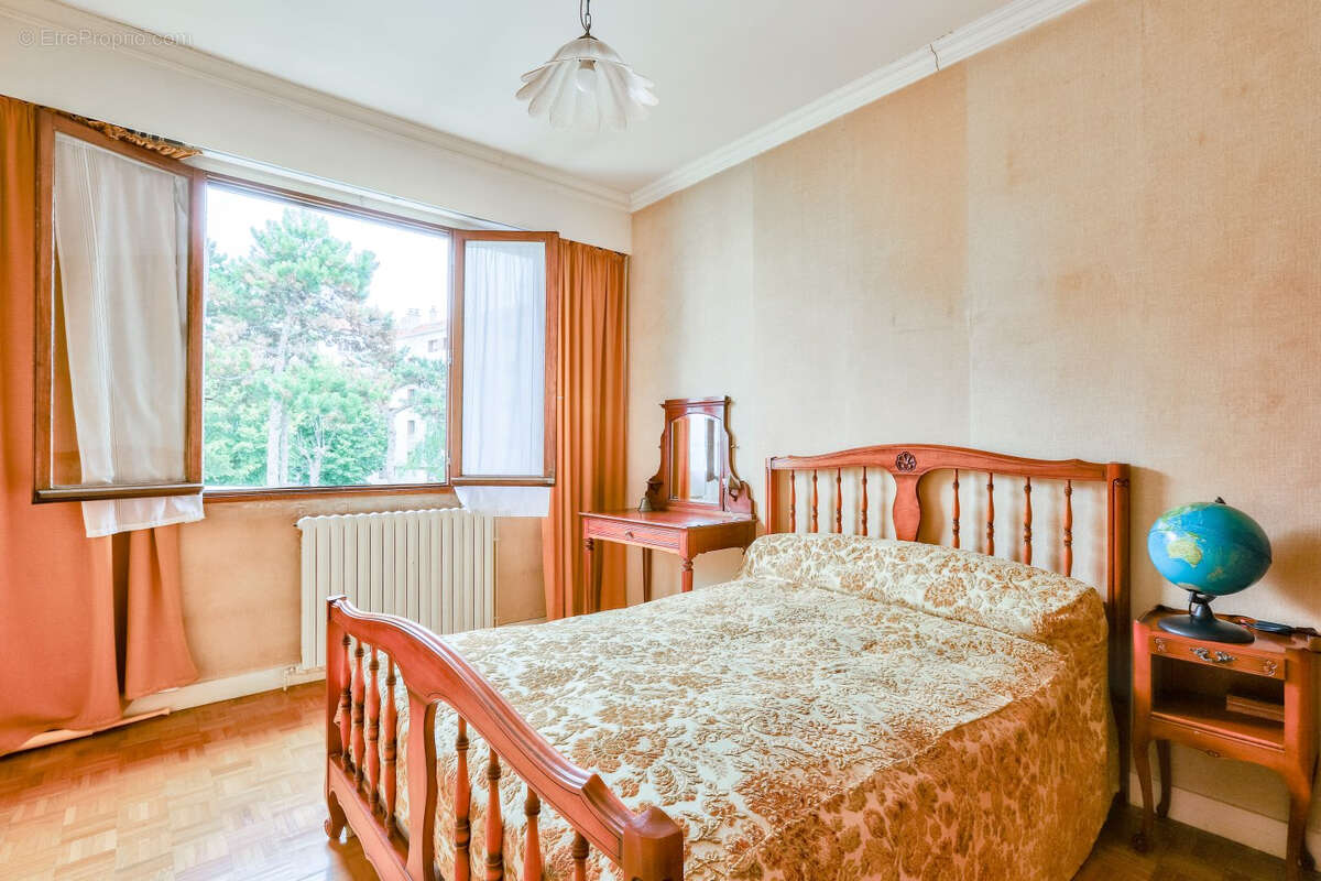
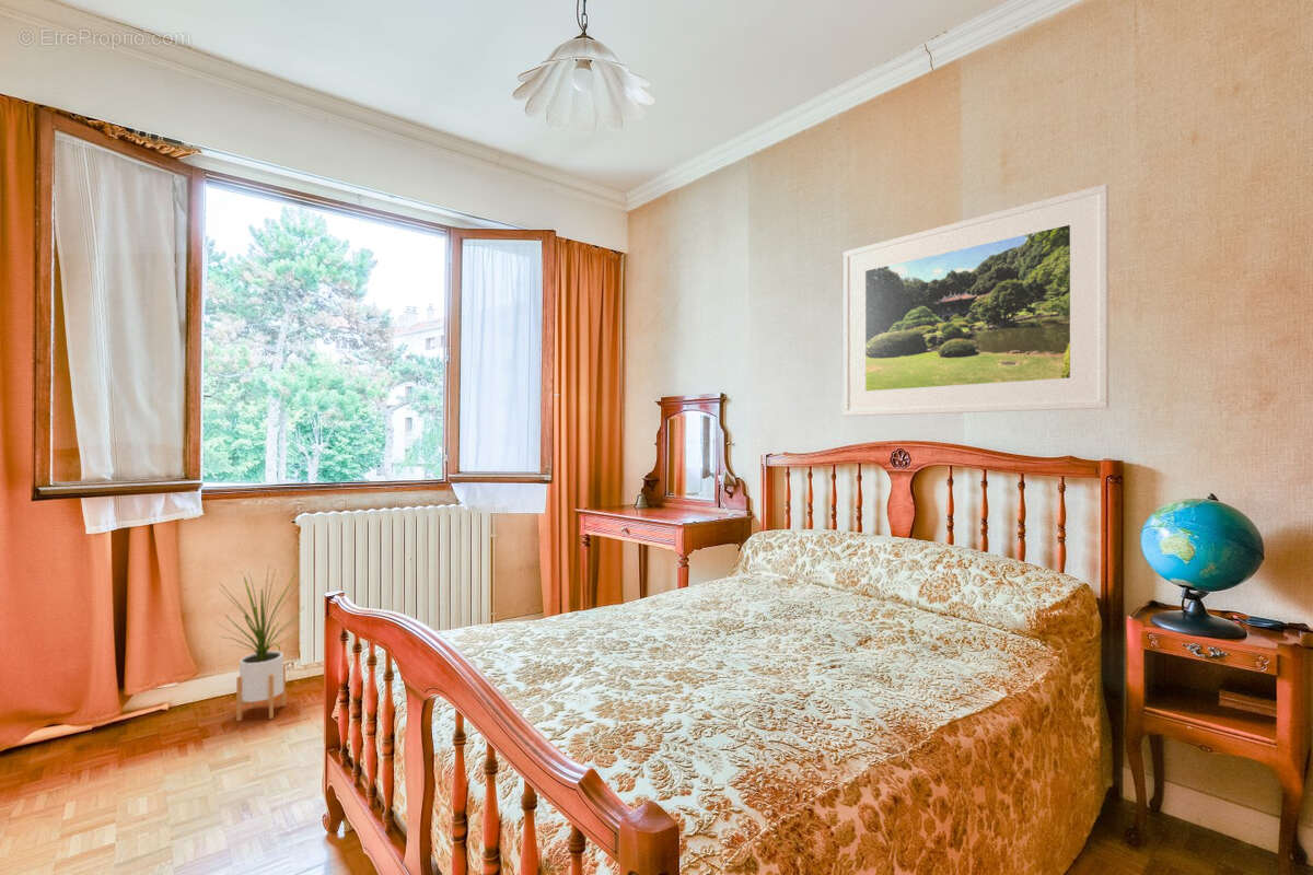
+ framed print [843,183,1109,417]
+ house plant [213,563,305,723]
